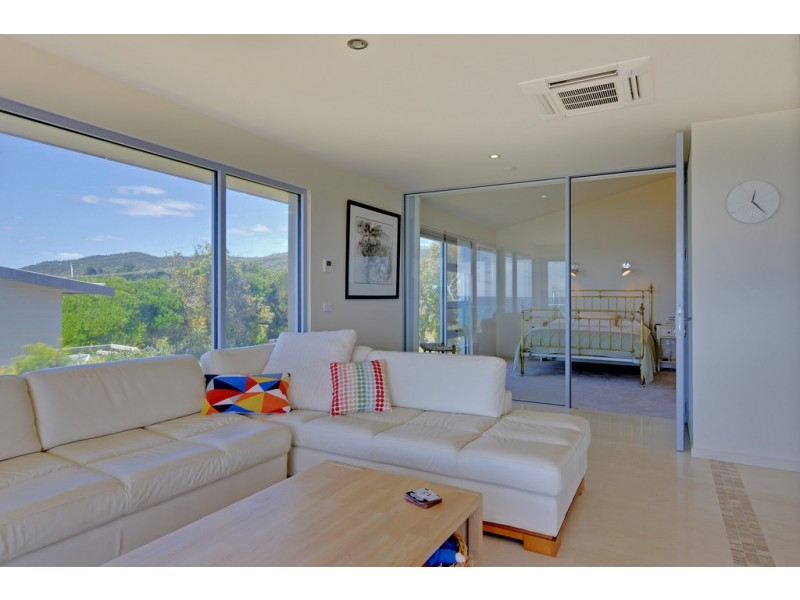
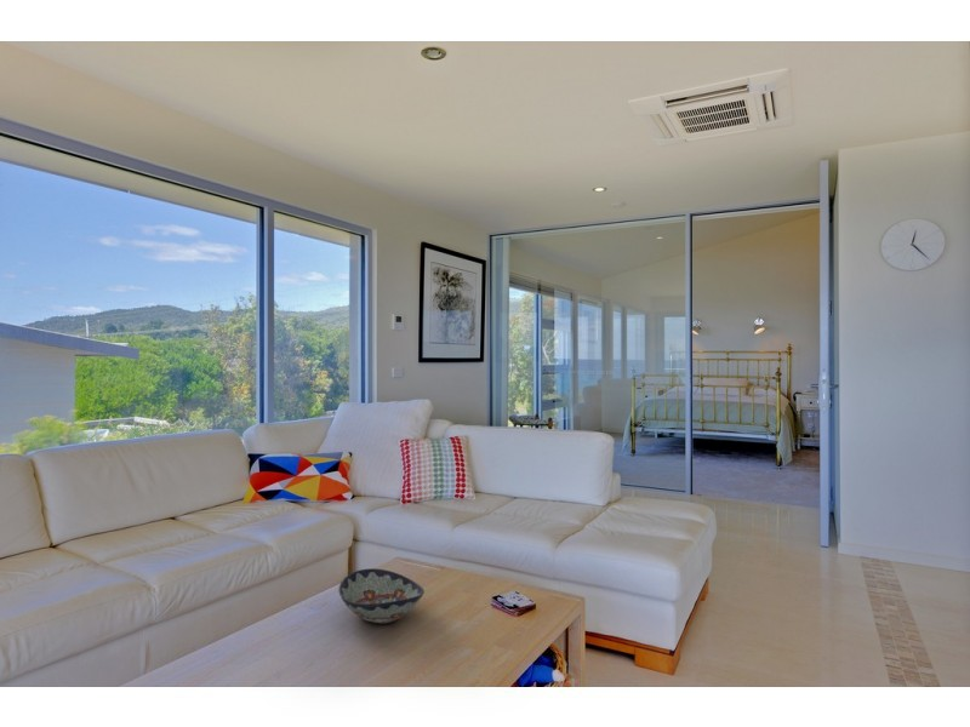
+ decorative bowl [337,567,426,624]
